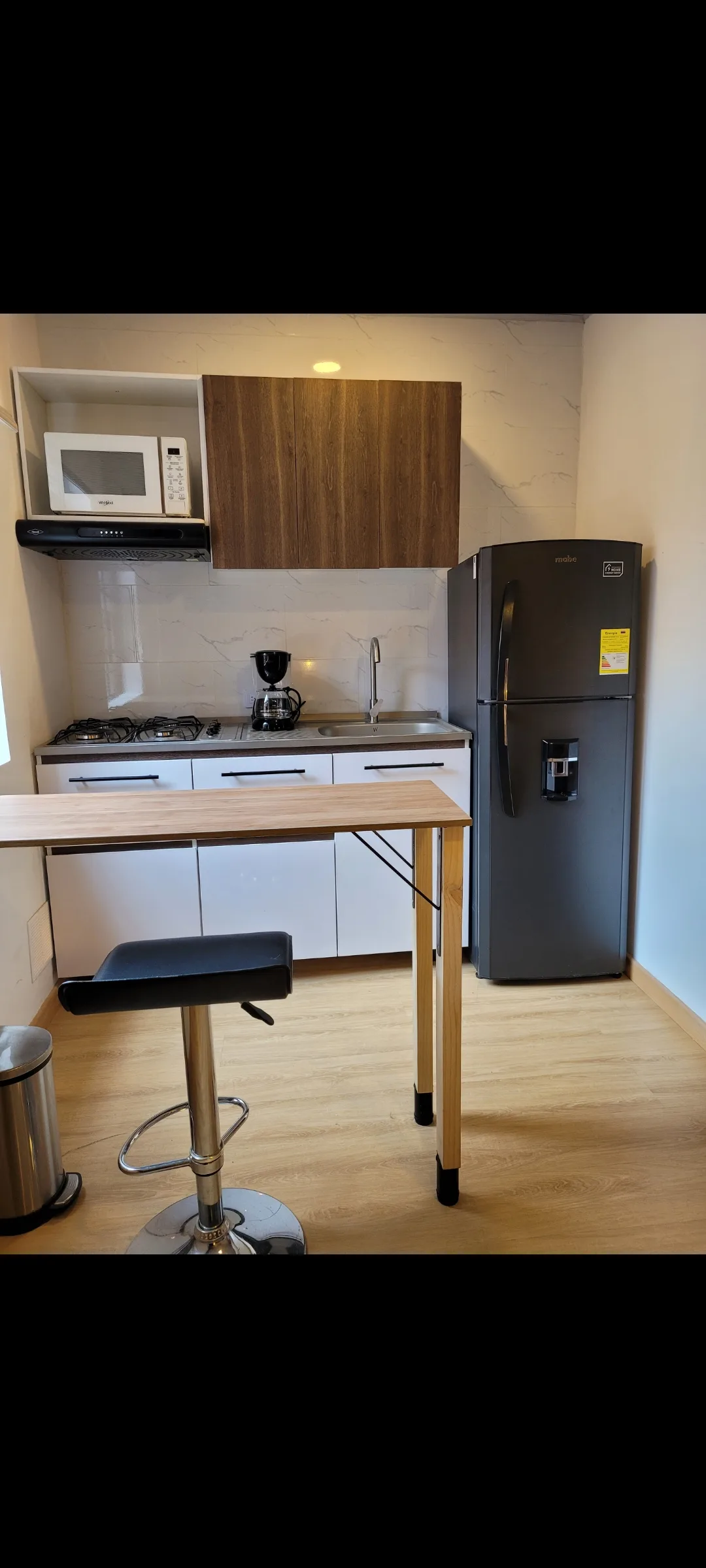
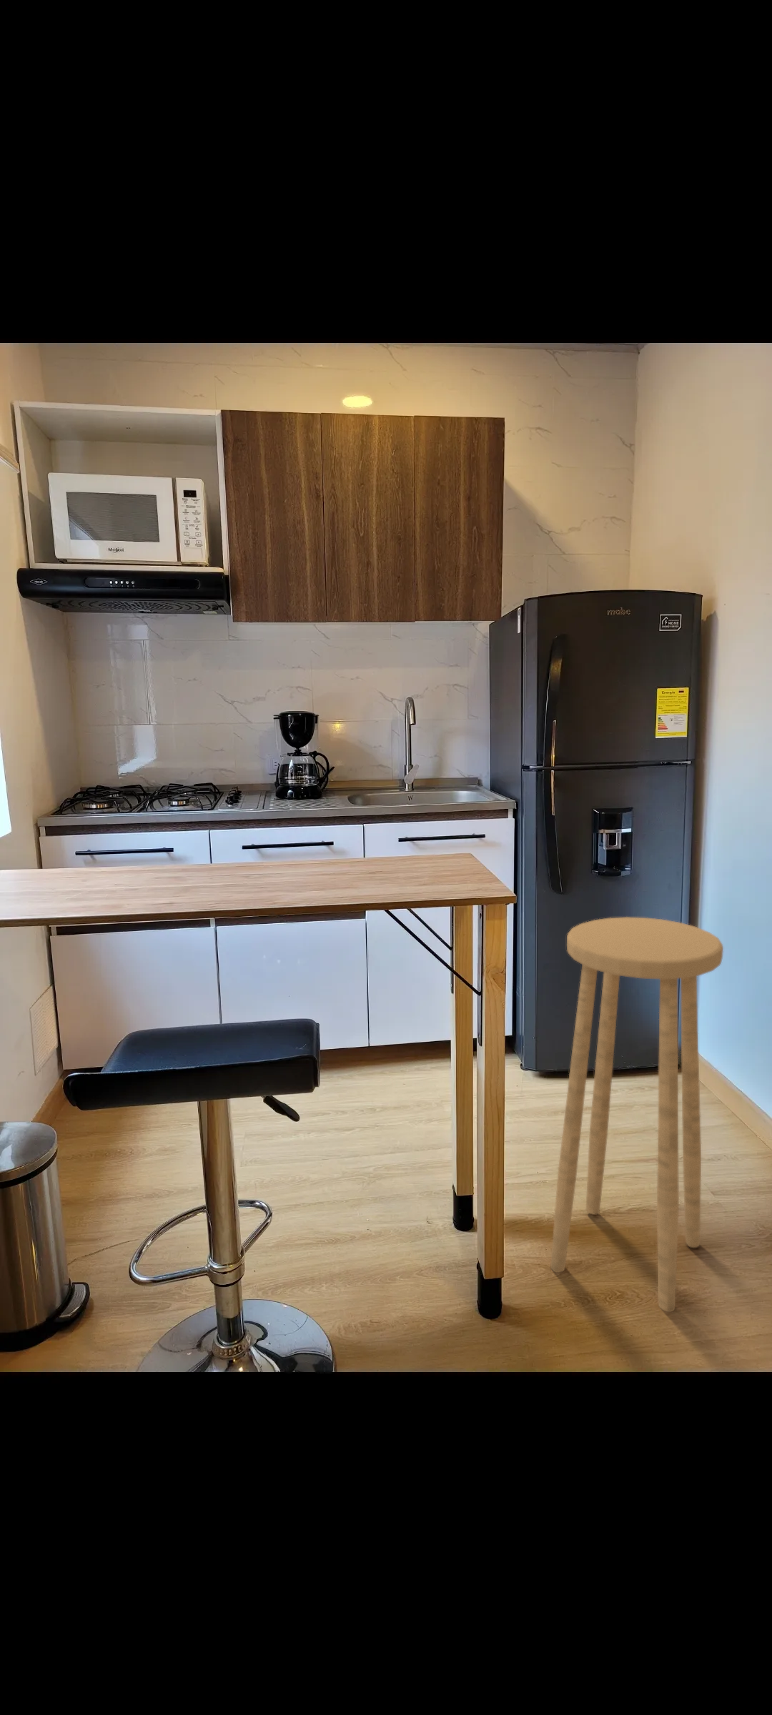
+ stool [550,917,724,1312]
